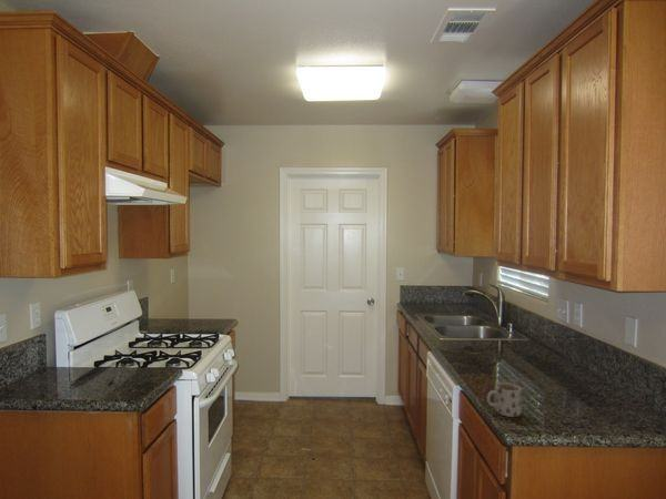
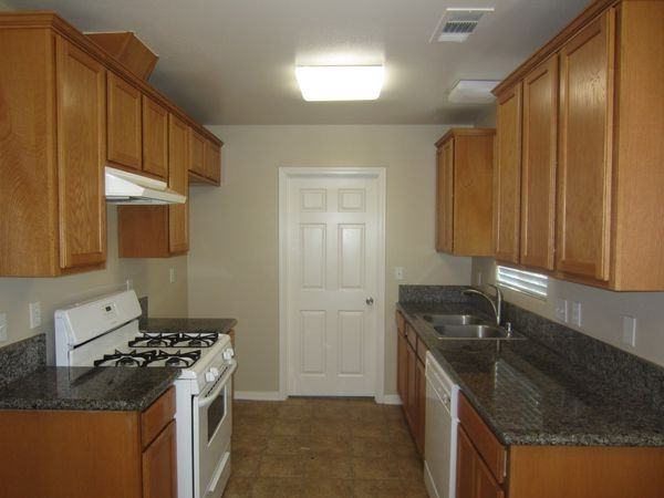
- mug [486,381,523,418]
